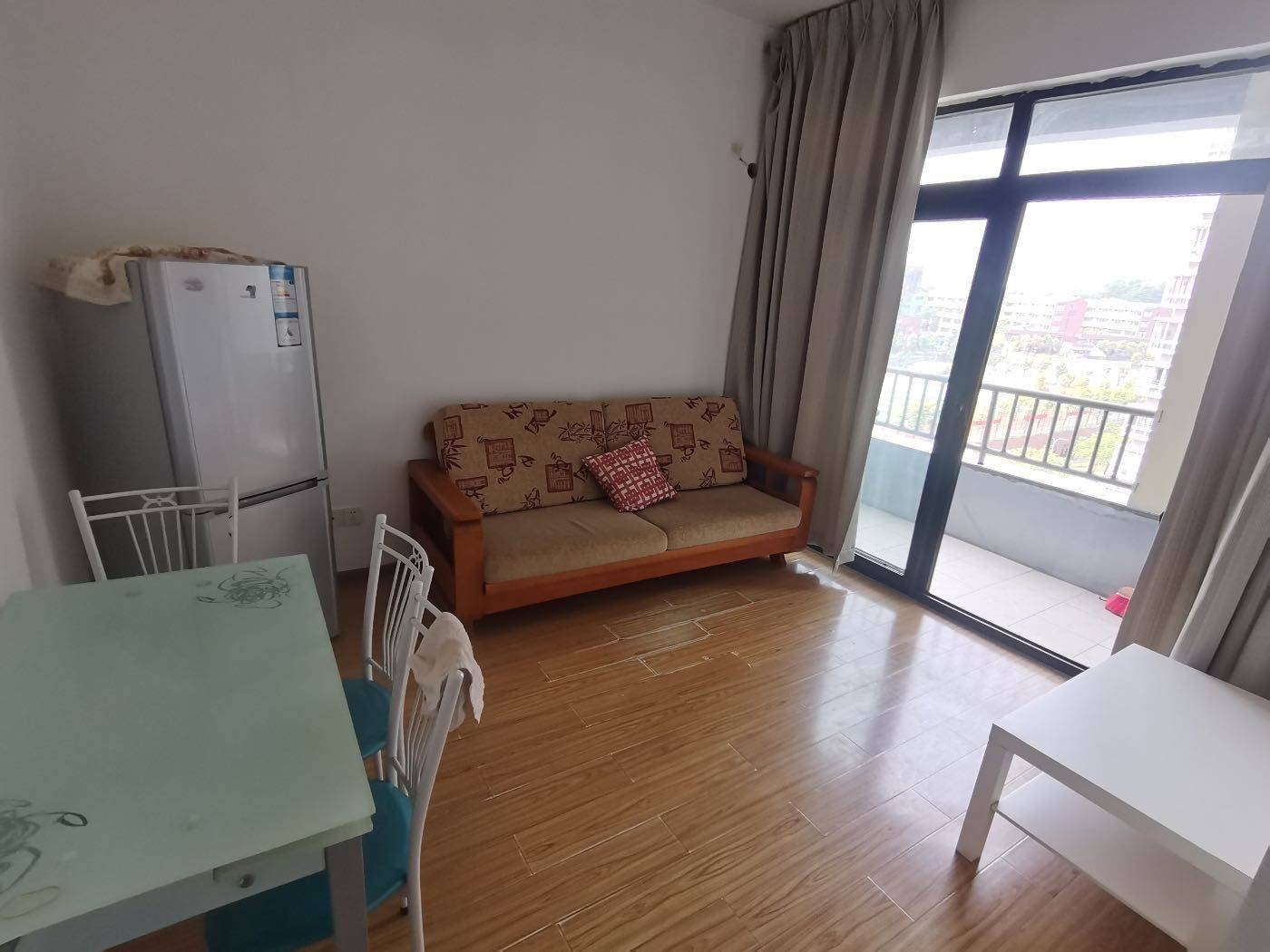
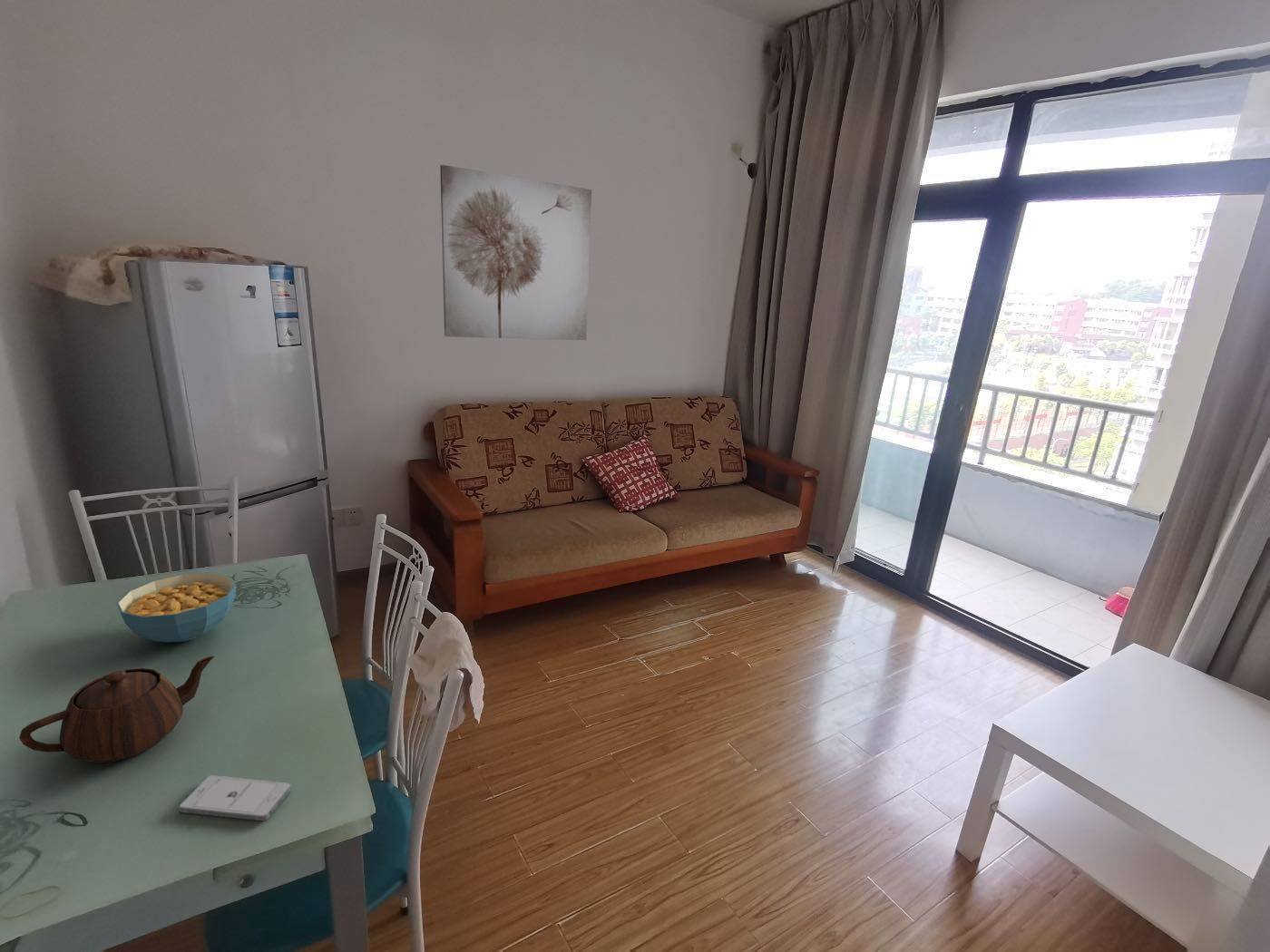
+ smartphone [178,774,292,821]
+ cereal bowl [116,572,237,643]
+ wall art [439,164,592,341]
+ teapot [18,655,215,763]
